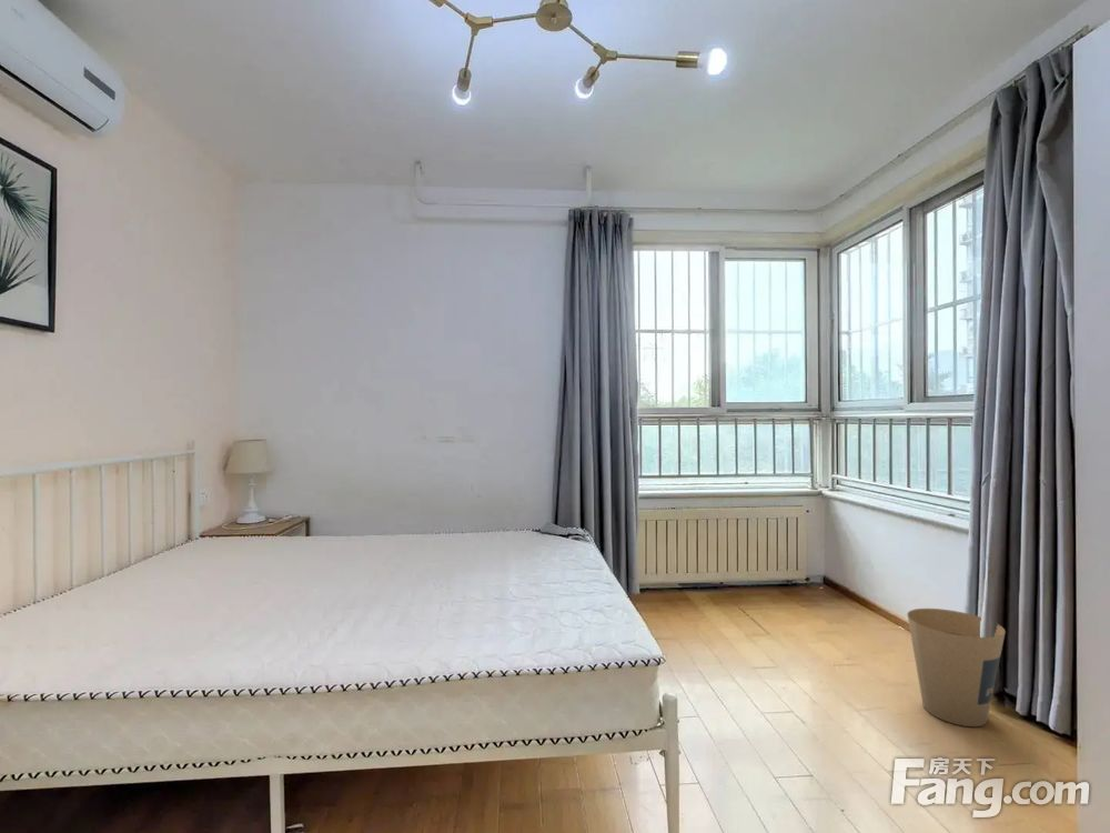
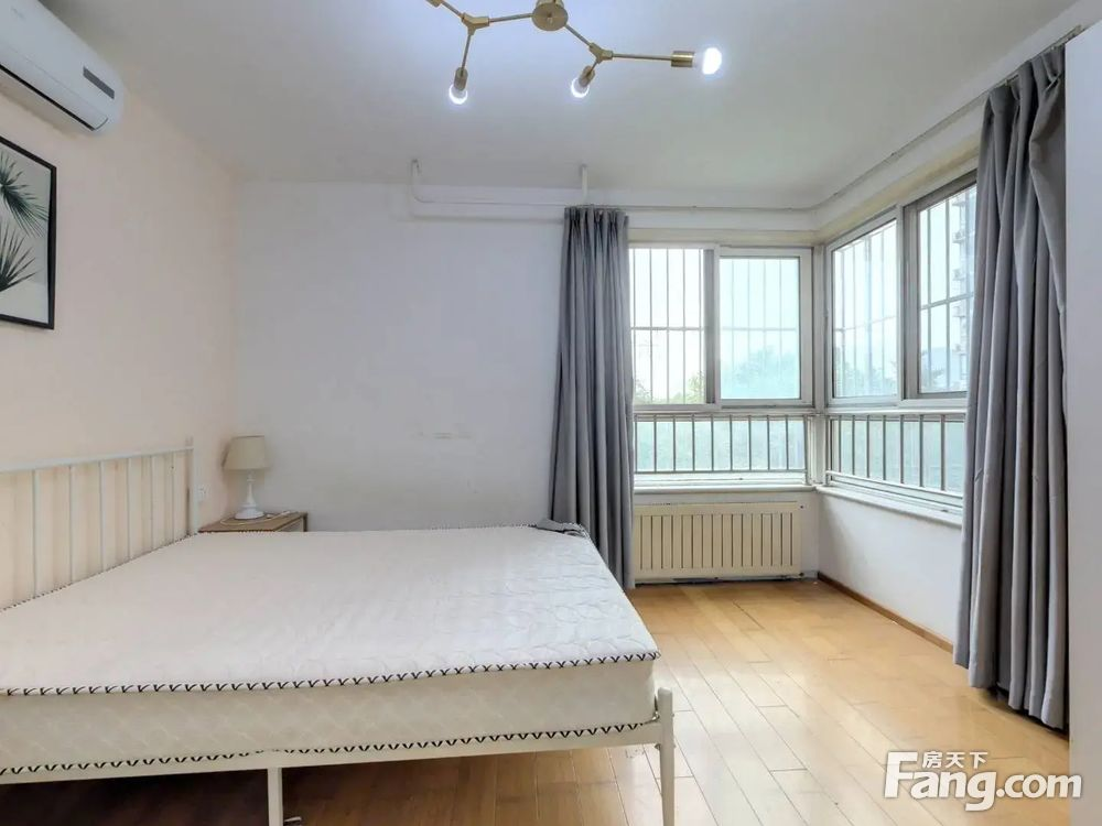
- trash can [906,608,1007,727]
